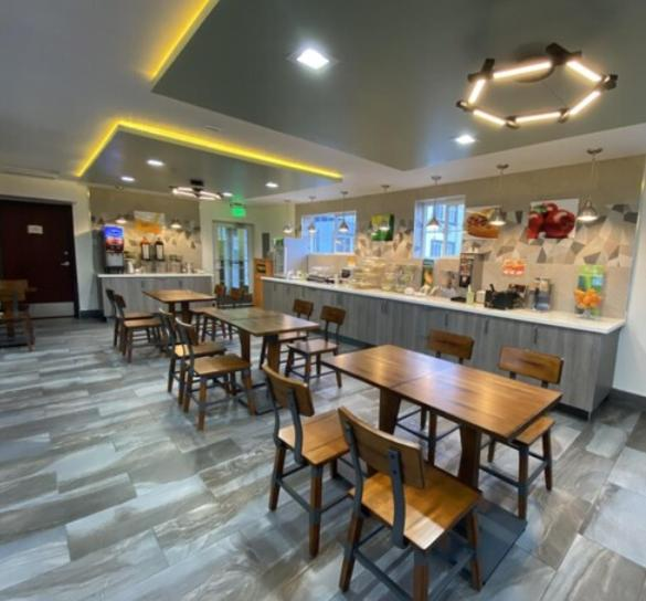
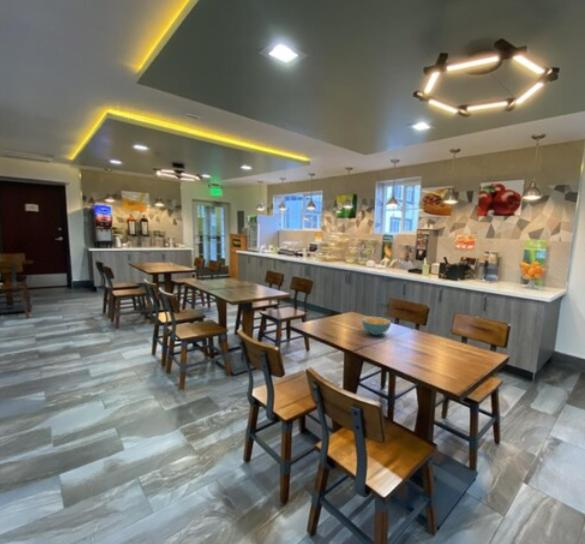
+ cereal bowl [361,316,392,336]
